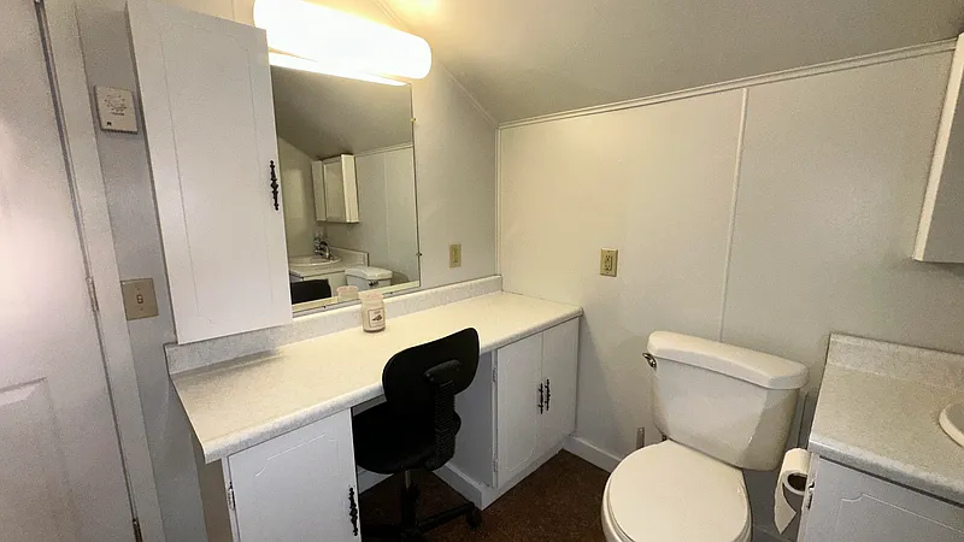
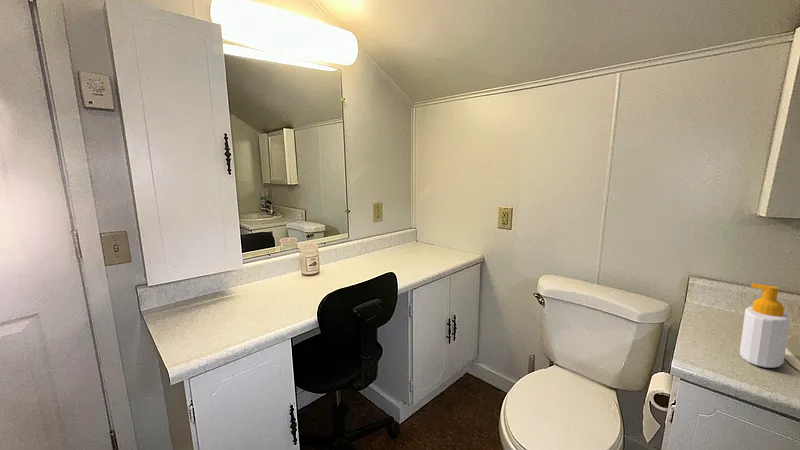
+ soap bottle [739,282,791,369]
